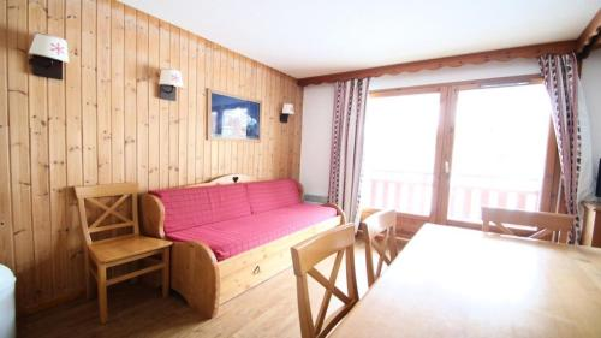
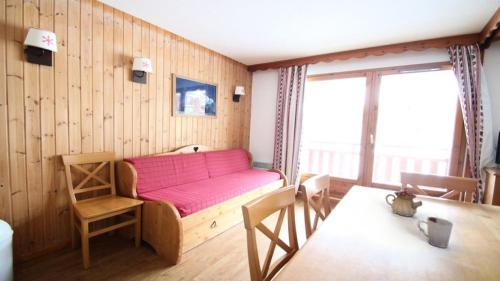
+ cup [416,216,454,249]
+ teapot [385,186,424,218]
